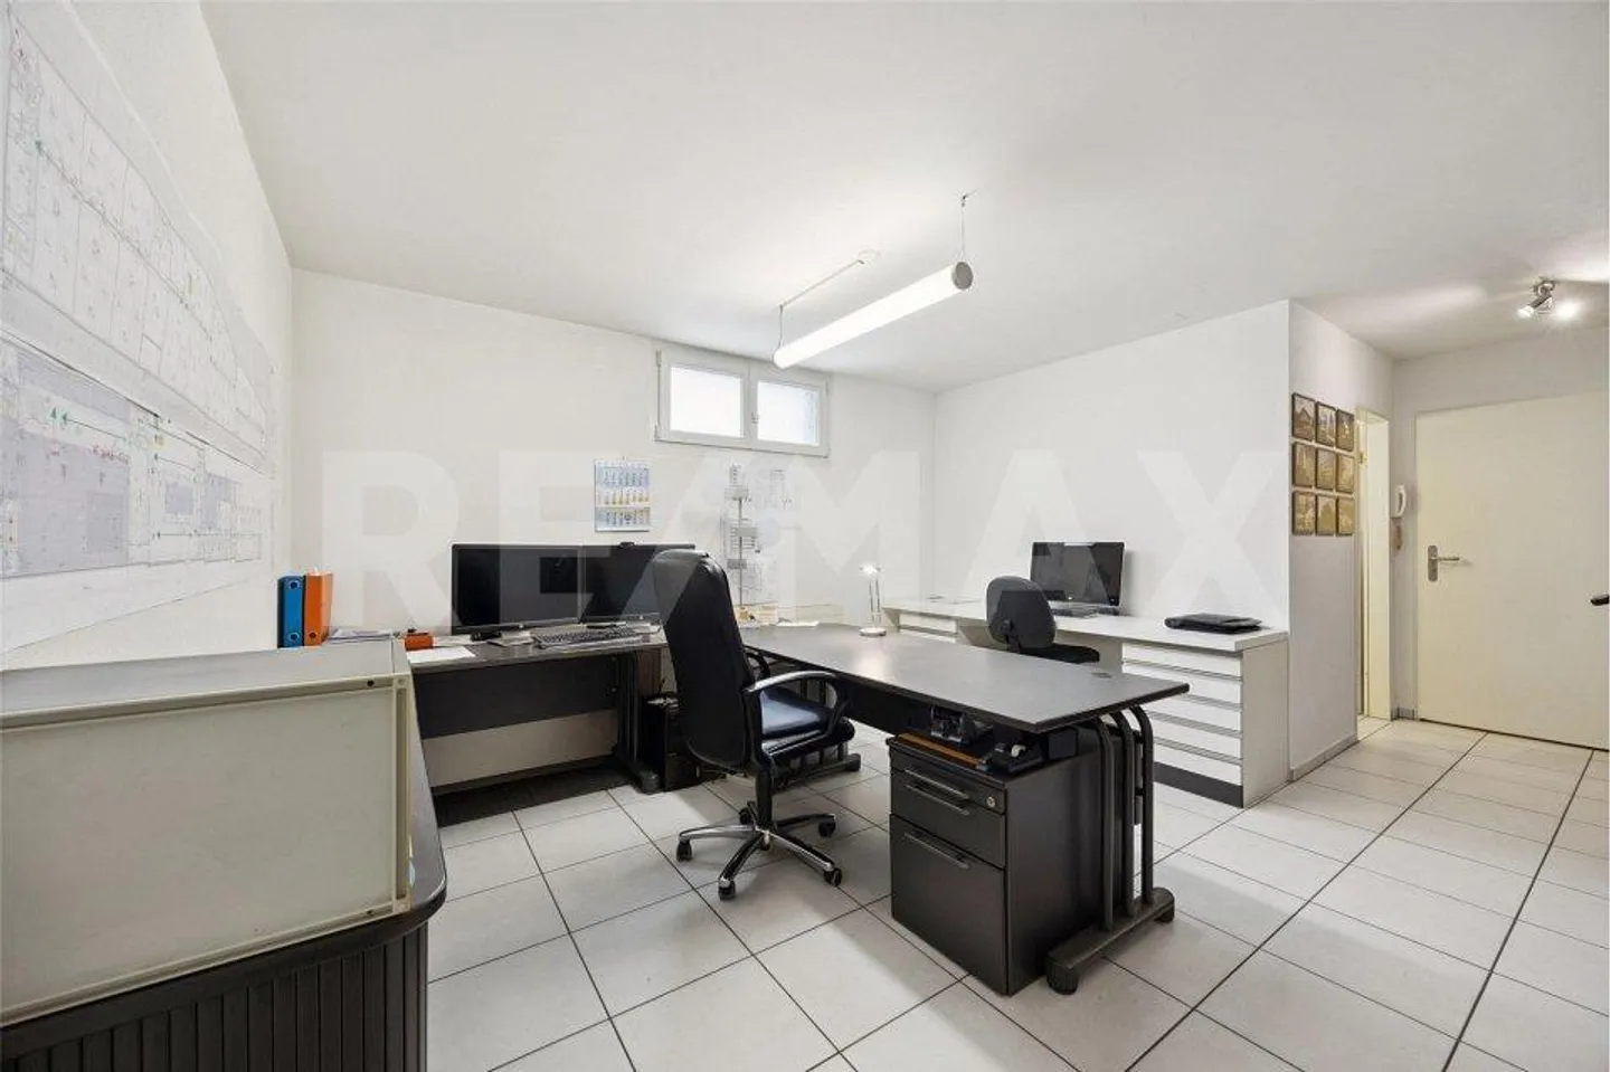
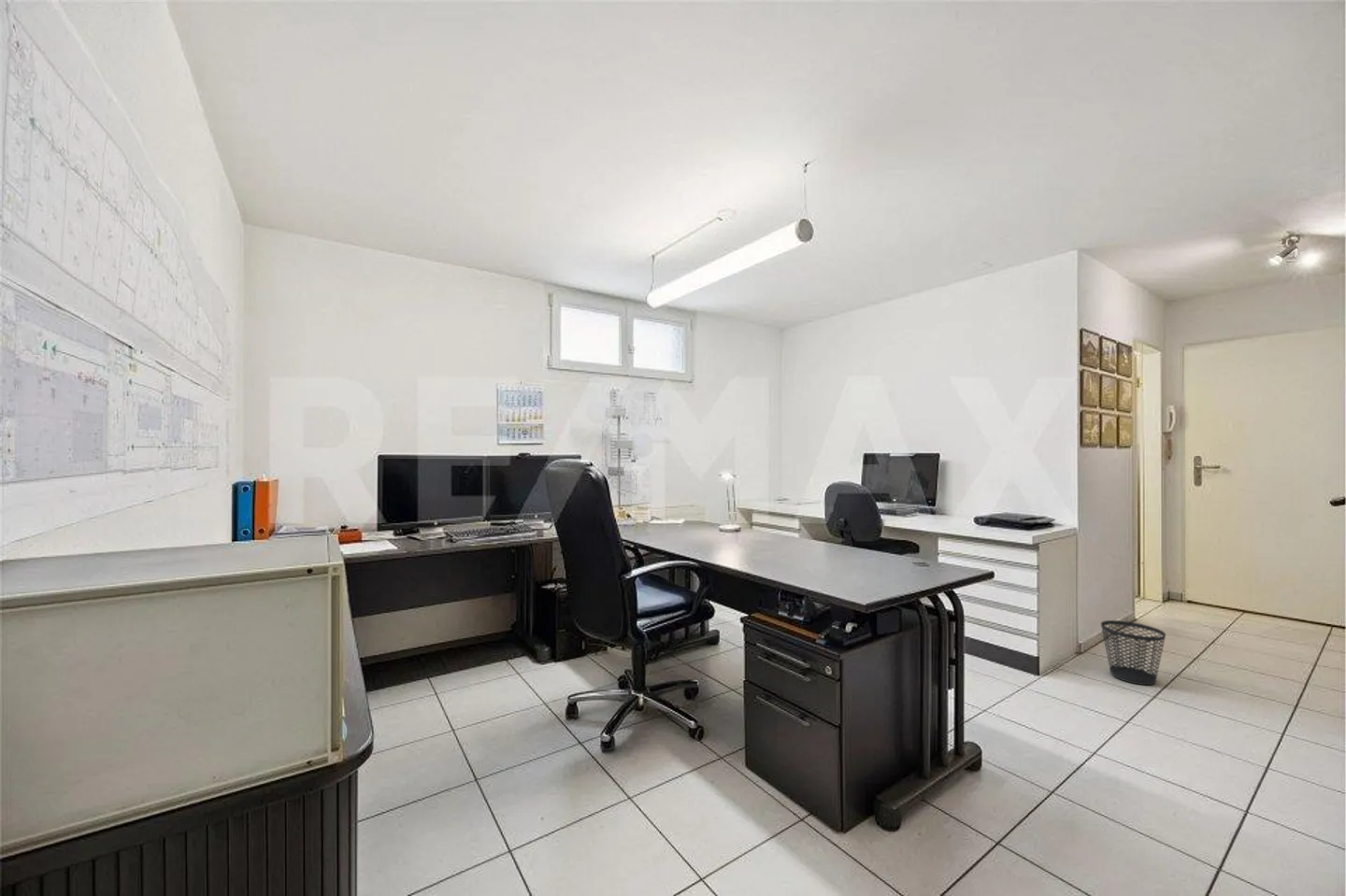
+ wastebasket [1100,619,1167,686]
